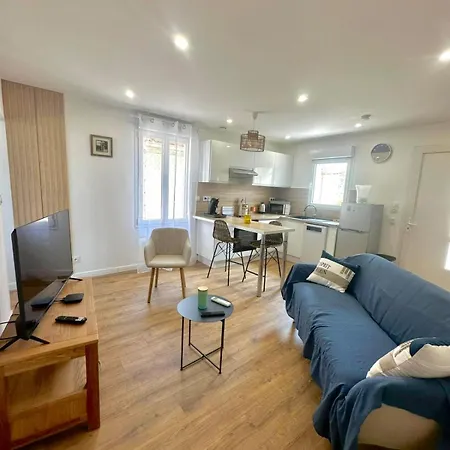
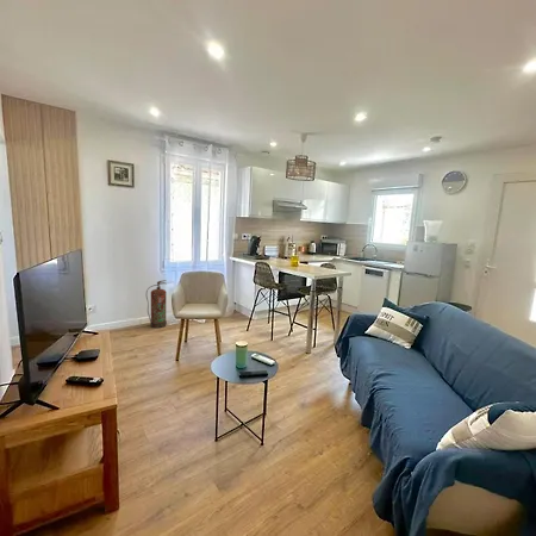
+ fire extinguisher [145,279,168,329]
